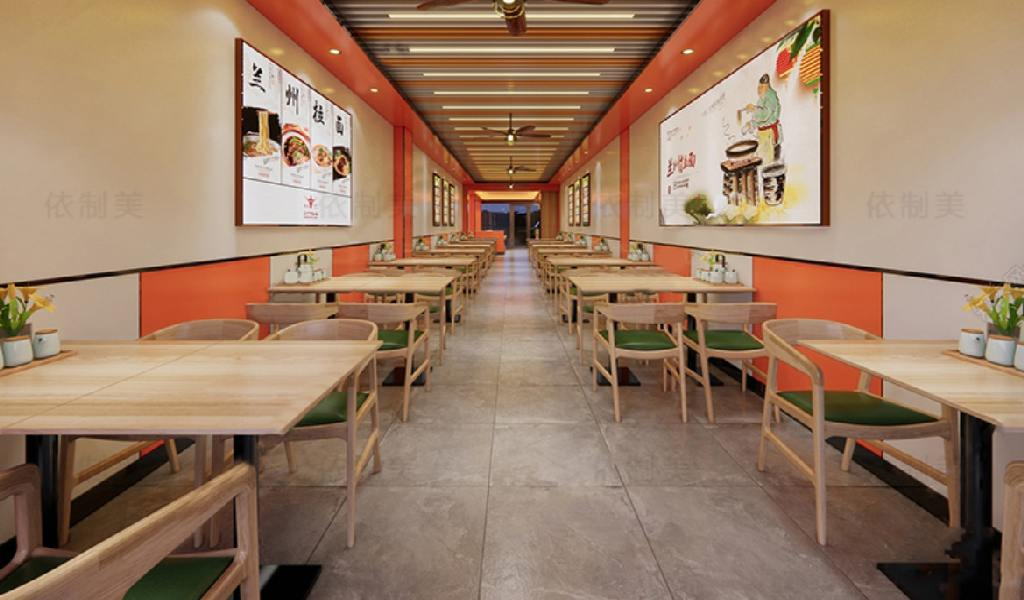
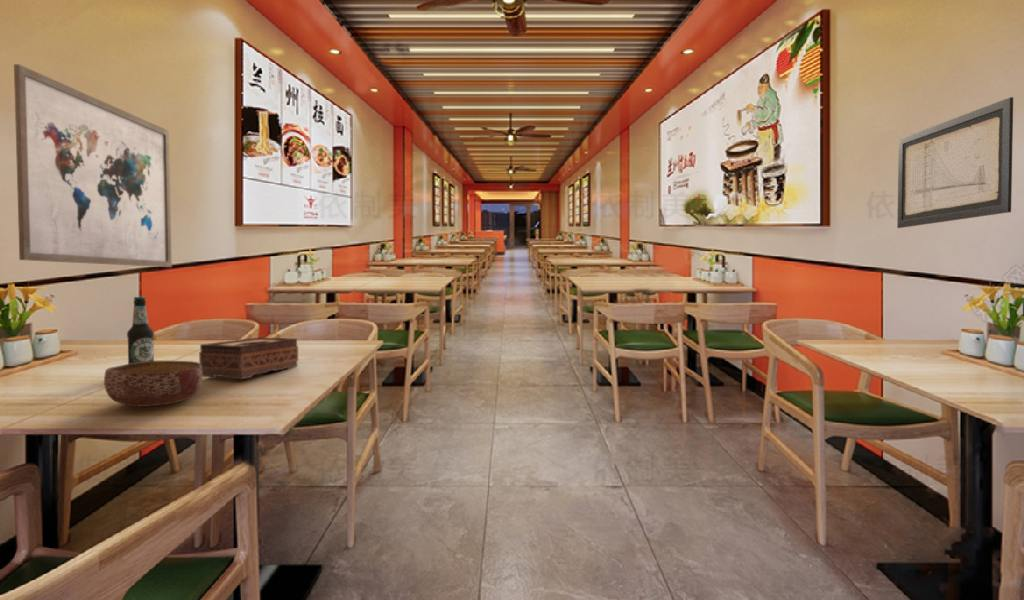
+ wall art [13,63,173,268]
+ tissue box [198,336,299,380]
+ bowl [103,360,203,408]
+ bottle [126,296,155,364]
+ wall art [896,96,1014,229]
